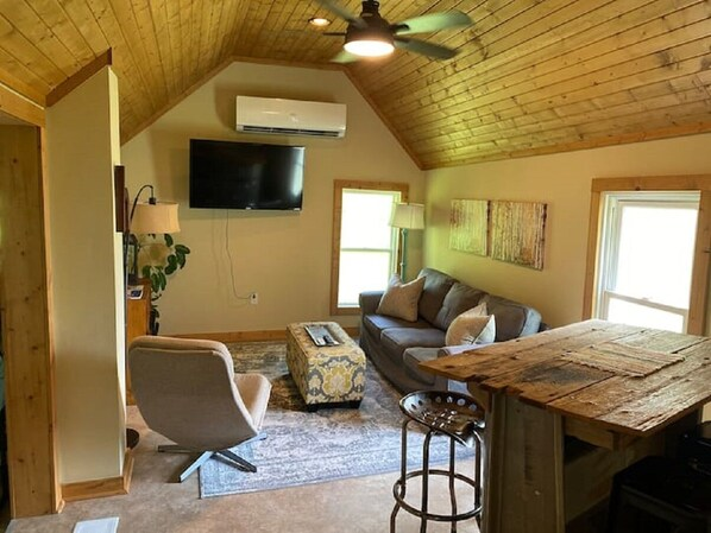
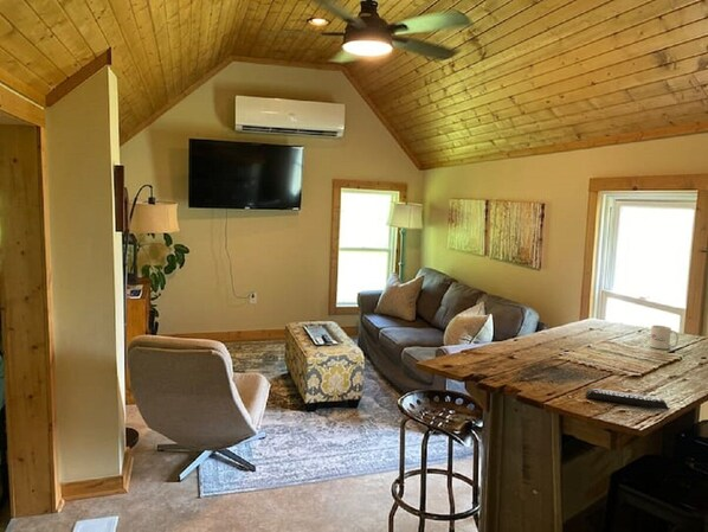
+ remote control [585,387,670,411]
+ mug [649,325,680,351]
